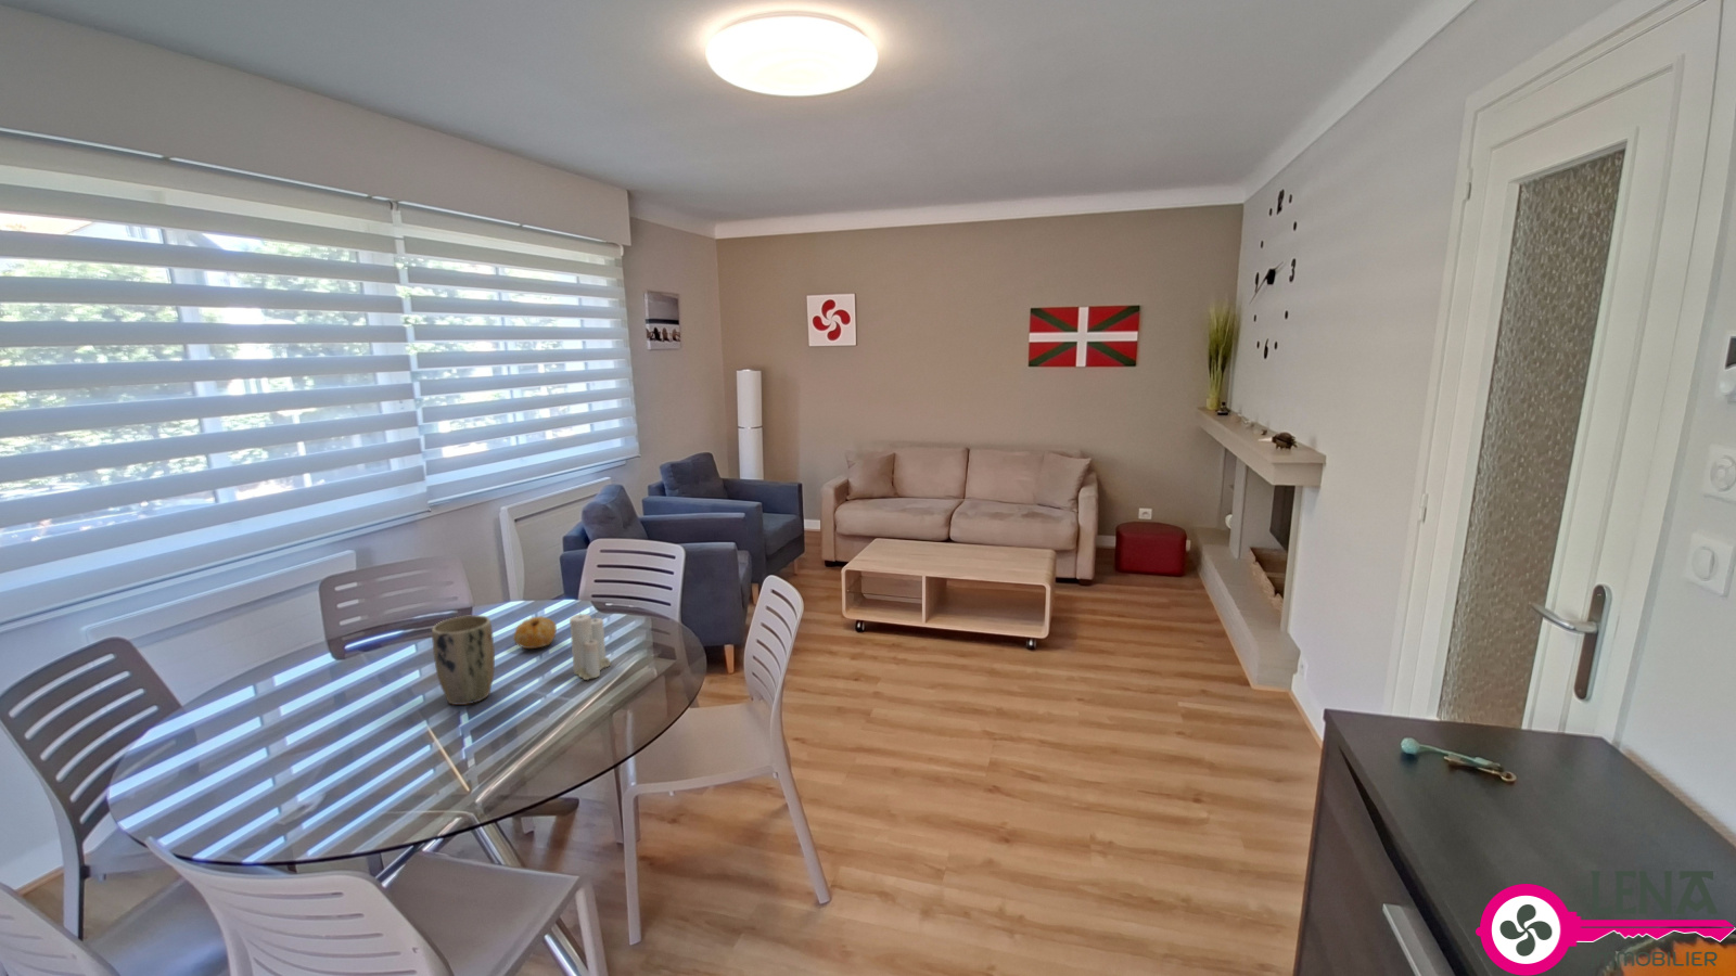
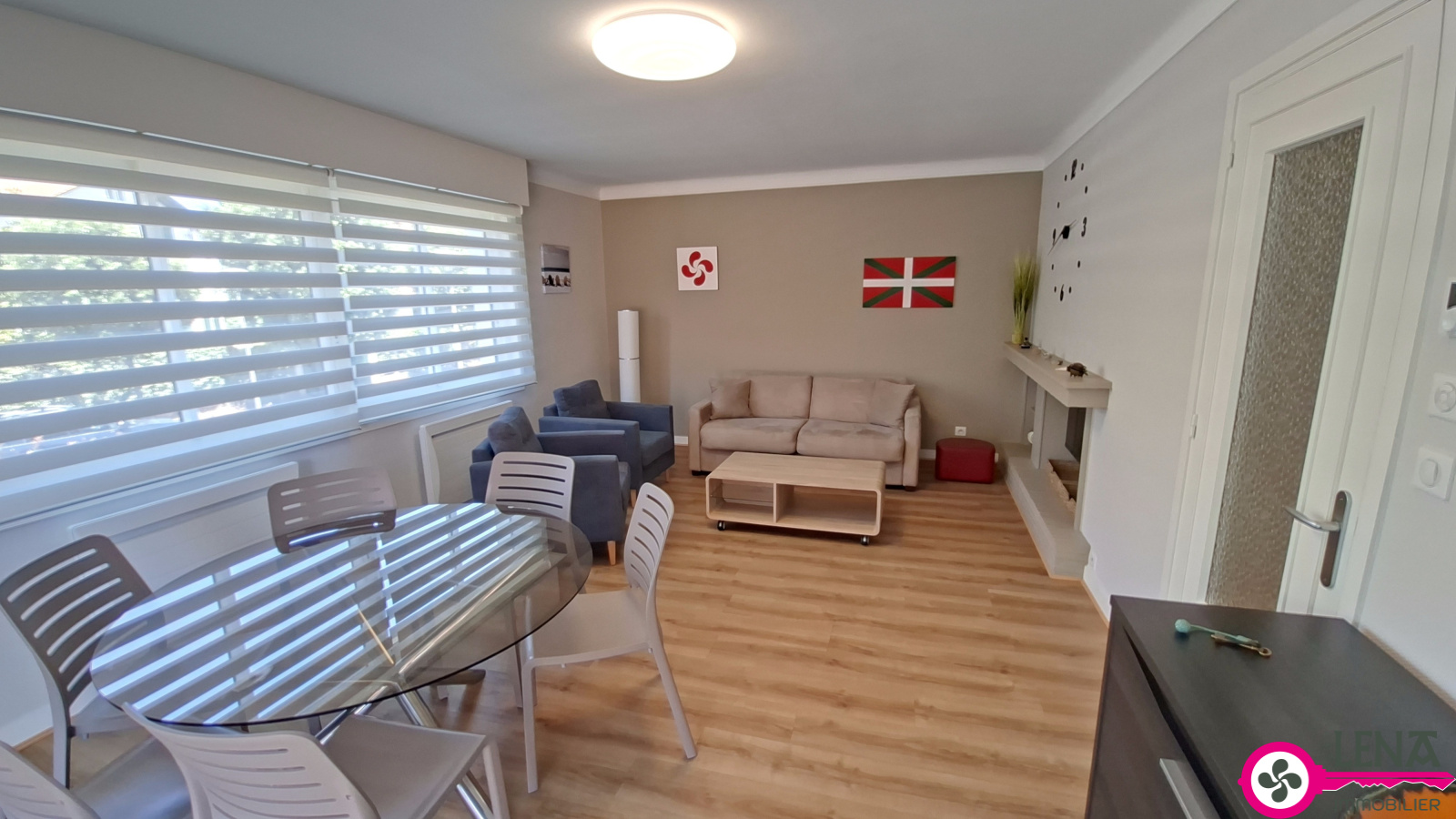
- candle [569,609,612,680]
- fruit [513,615,558,649]
- plant pot [430,614,496,705]
